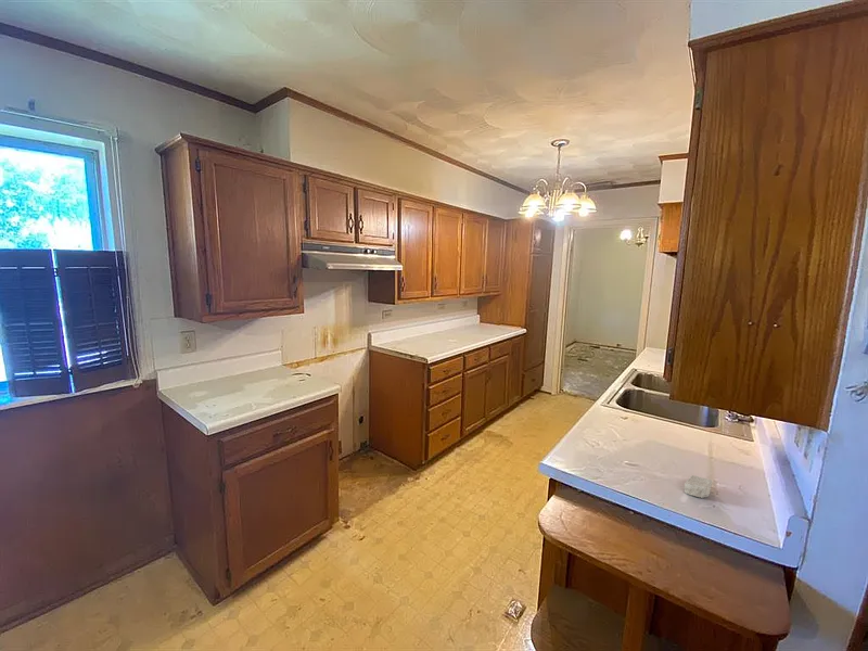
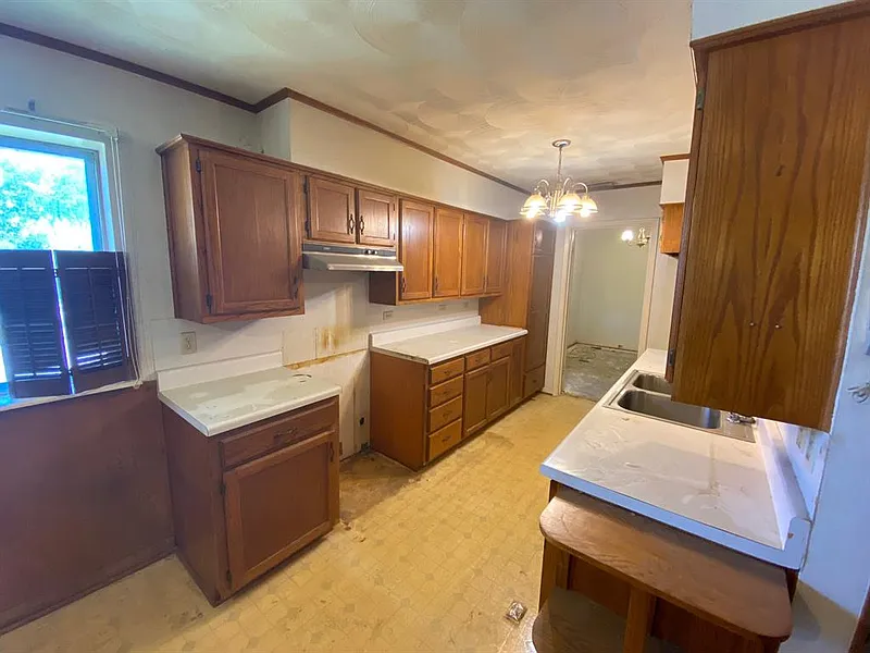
- soap bar [684,474,713,499]
